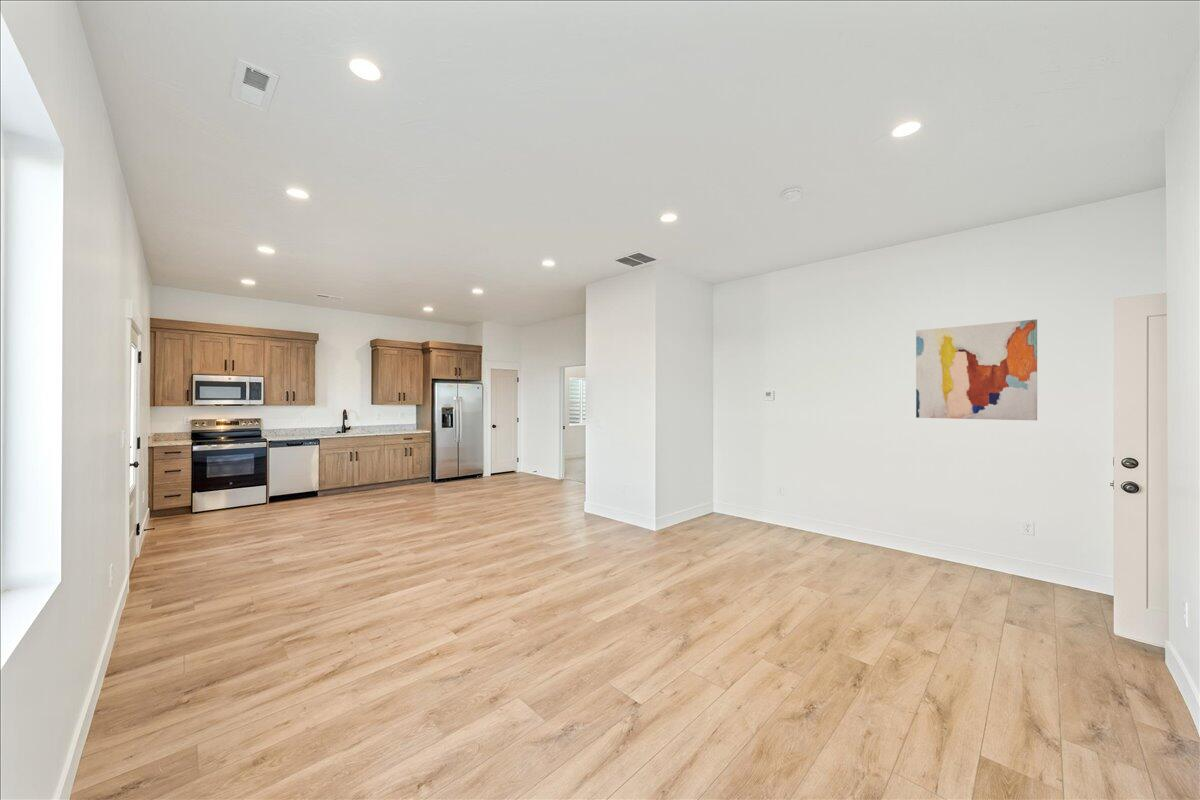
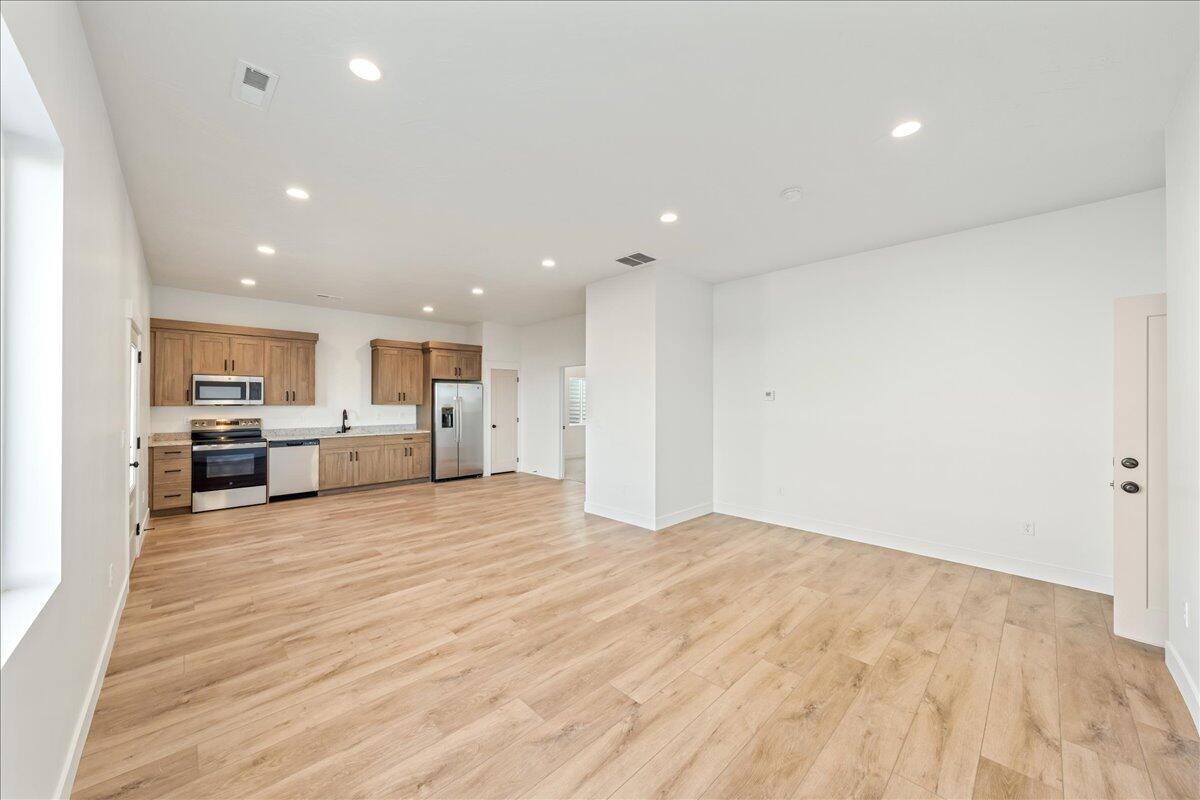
- wall art [915,318,1038,421]
